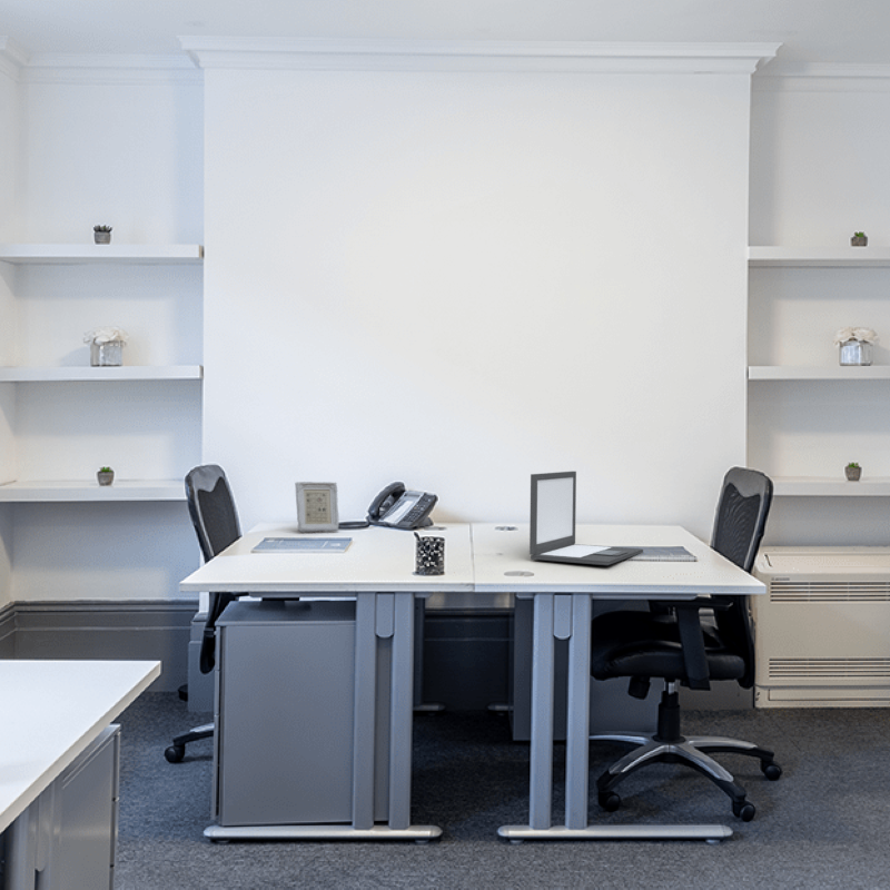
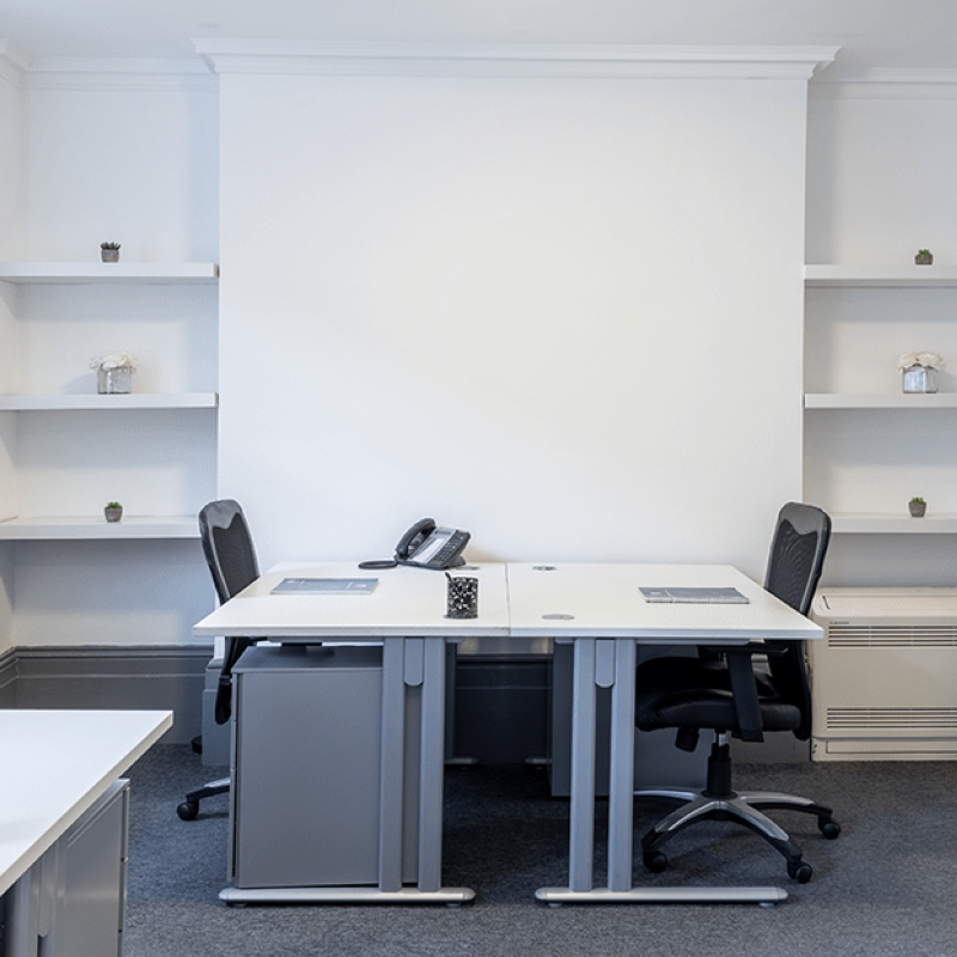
- laptop [528,471,644,566]
- picture frame [294,481,339,533]
